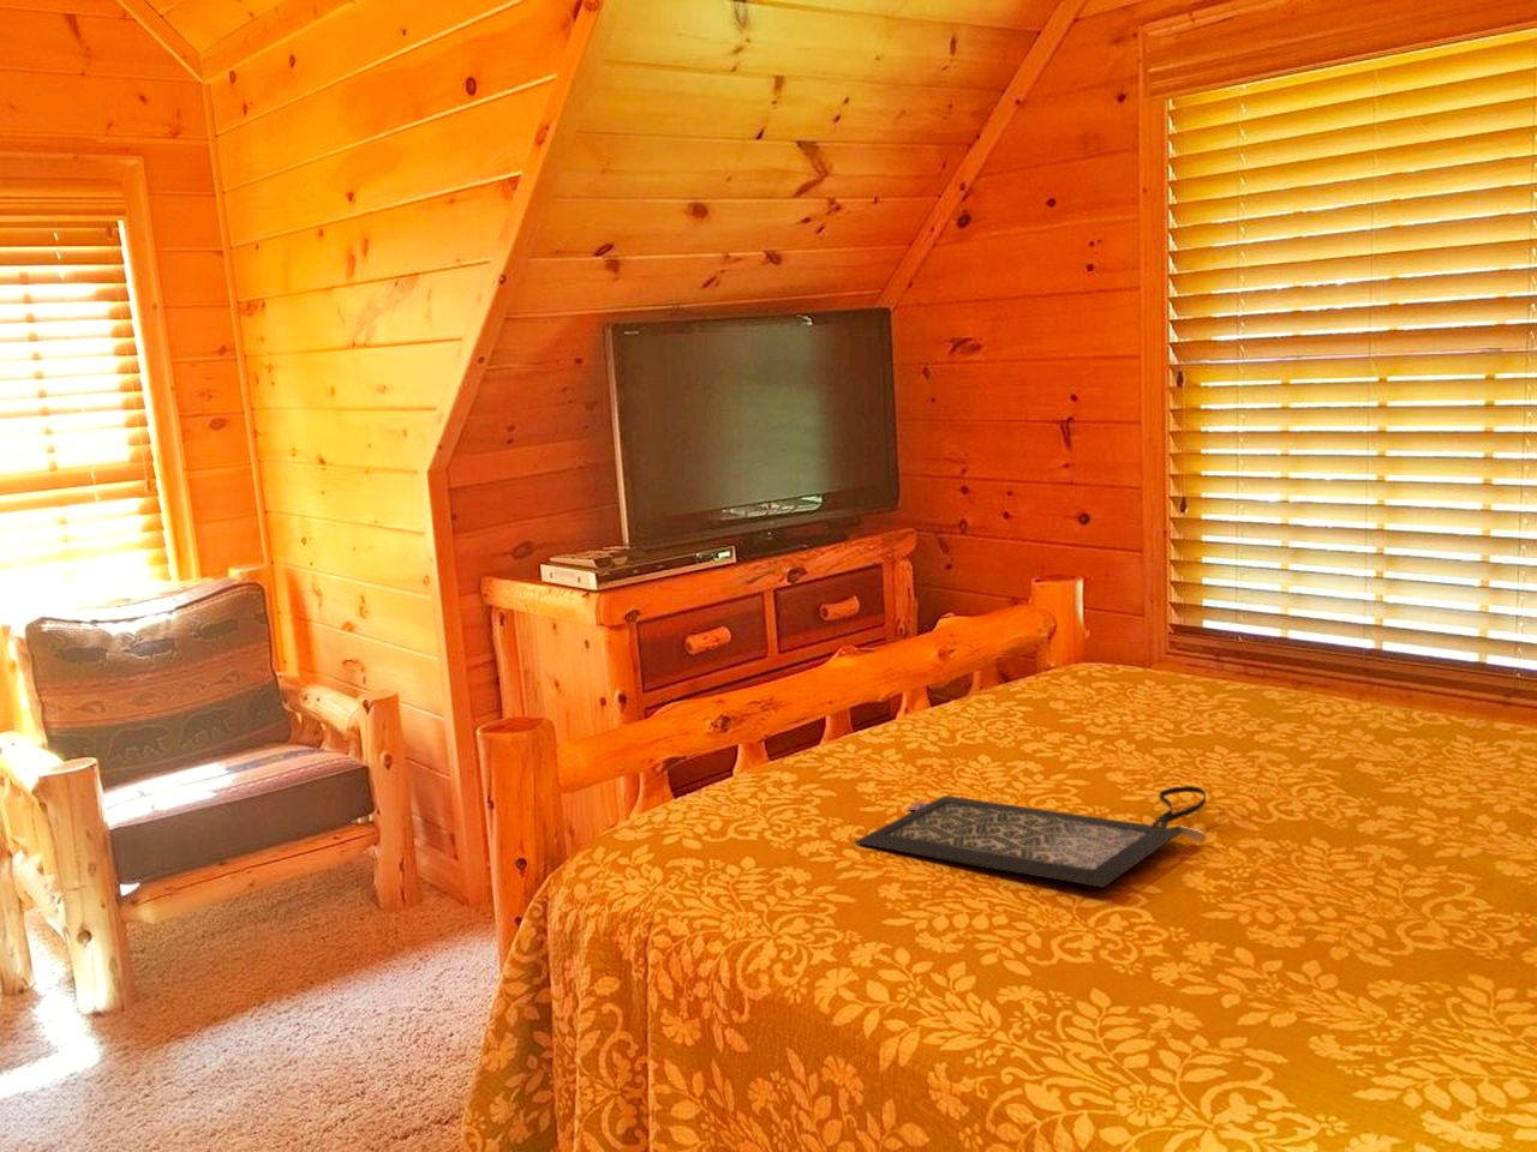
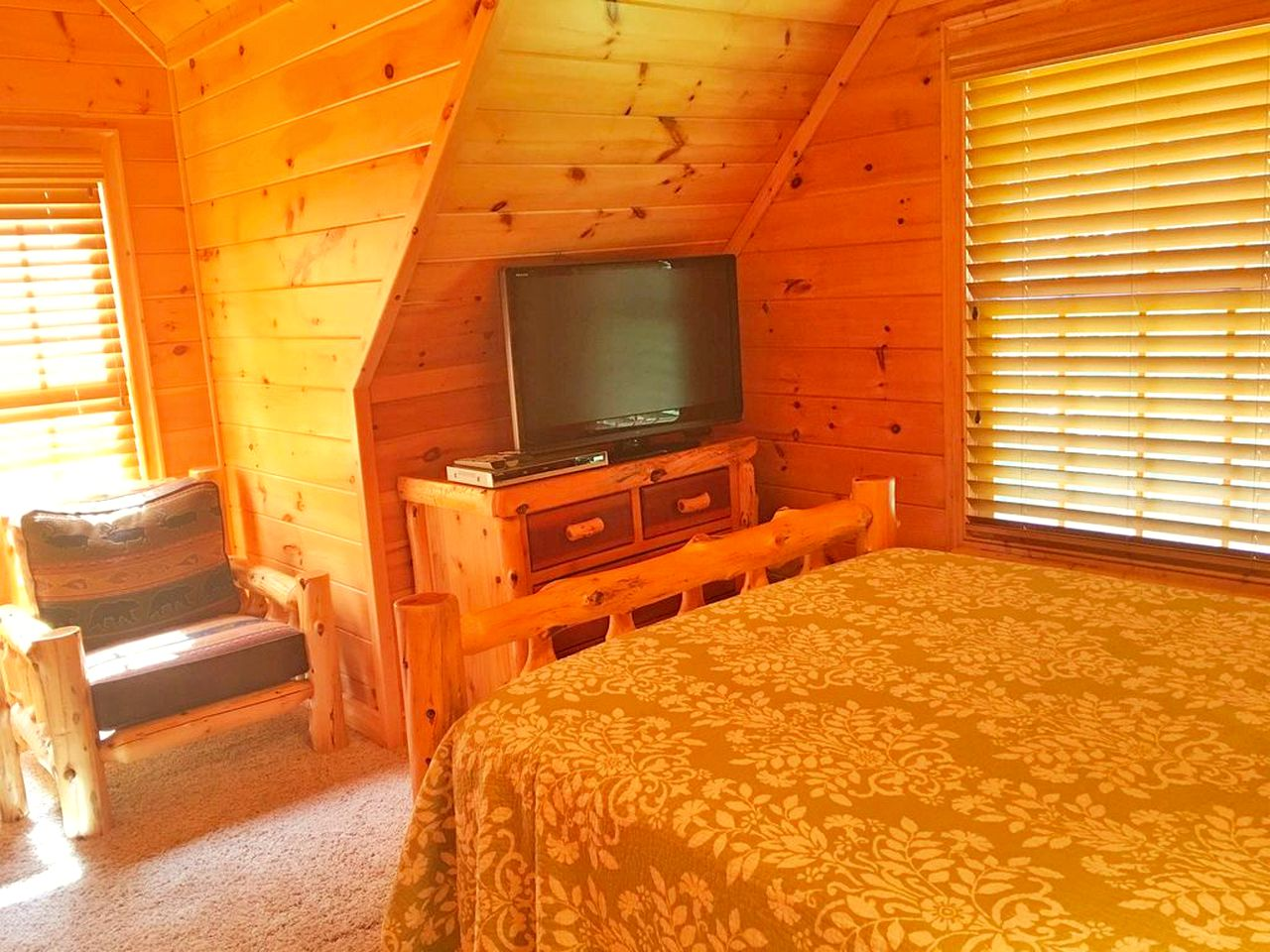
- clutch bag [852,785,1208,889]
